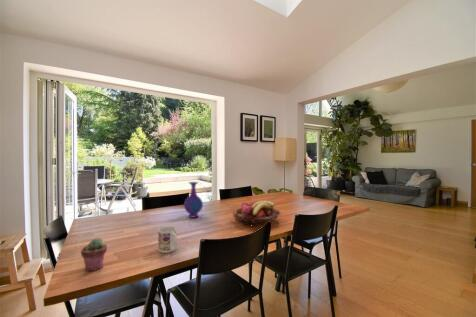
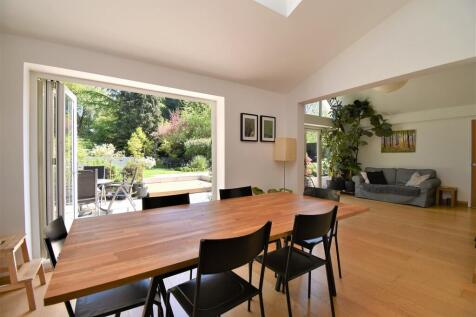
- mug [157,226,179,254]
- fruit basket [232,200,281,226]
- vase [183,181,204,218]
- potted succulent [80,238,108,272]
